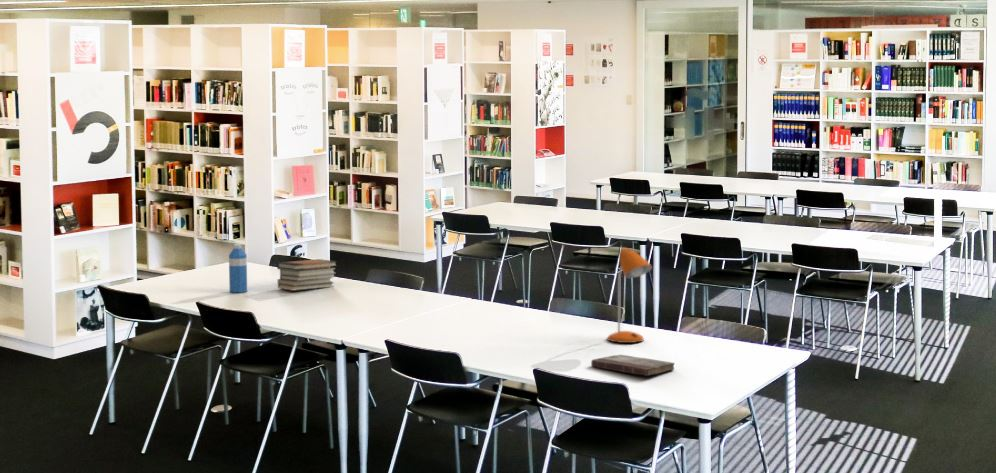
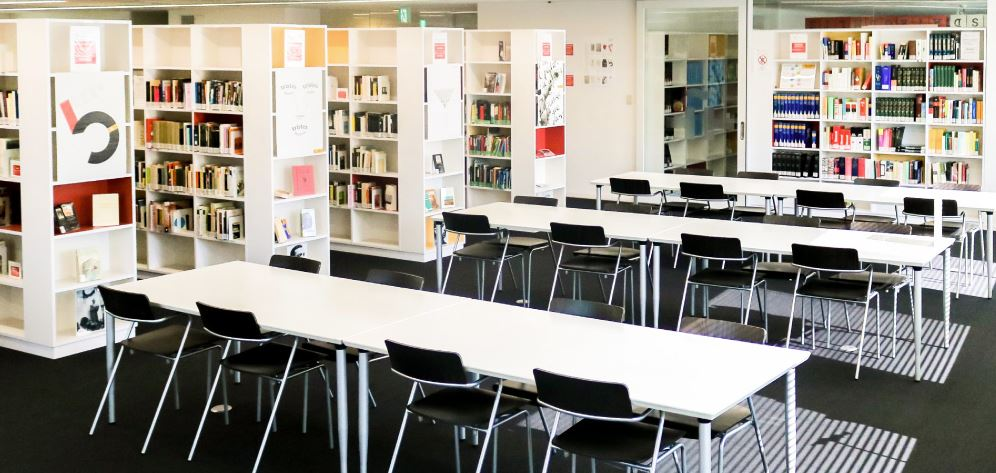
- desk lamp [607,247,653,344]
- book [590,354,675,377]
- water bottle [228,243,248,293]
- book stack [276,258,338,292]
